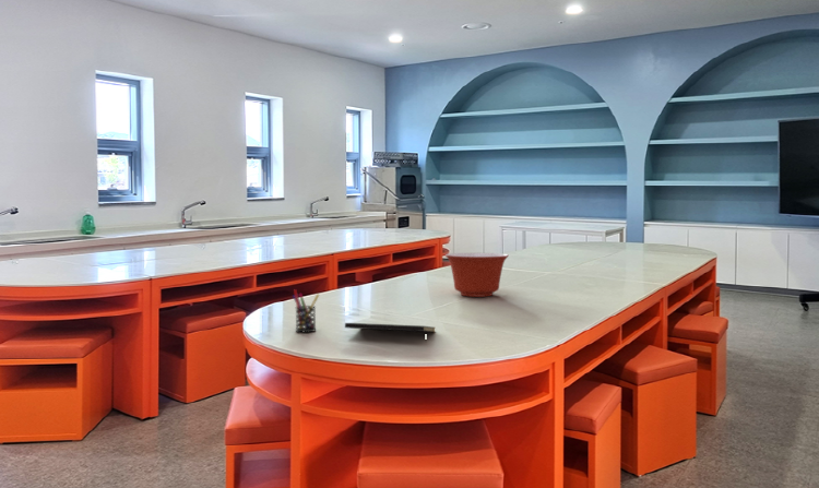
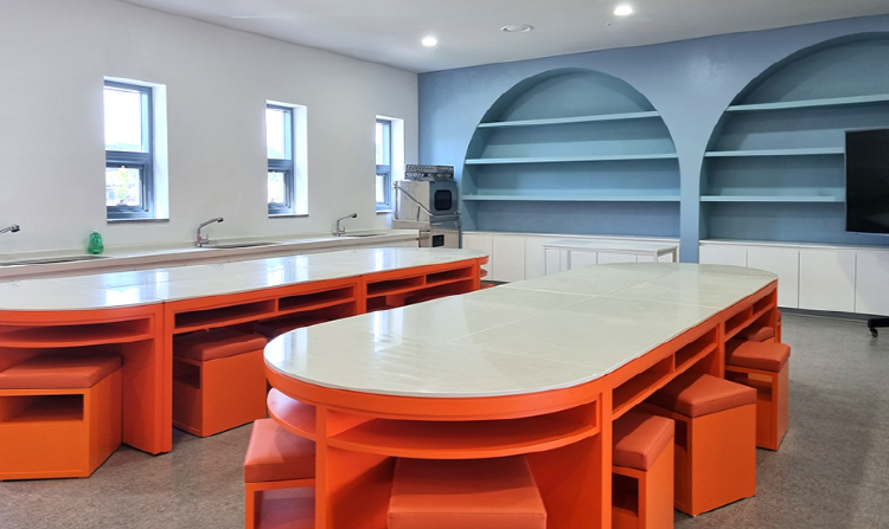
- notepad [344,322,437,344]
- mixing bowl [444,252,510,298]
- pen holder [292,288,320,333]
